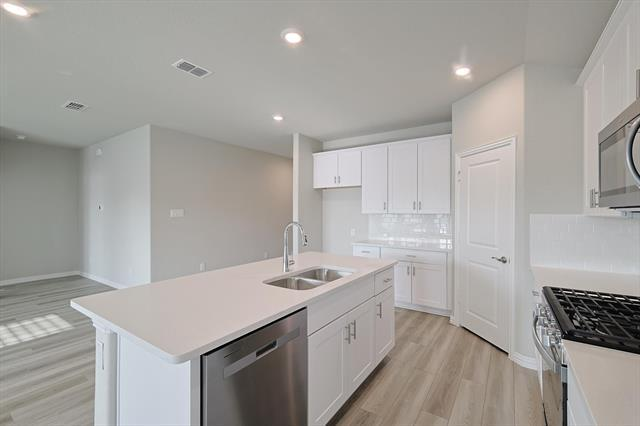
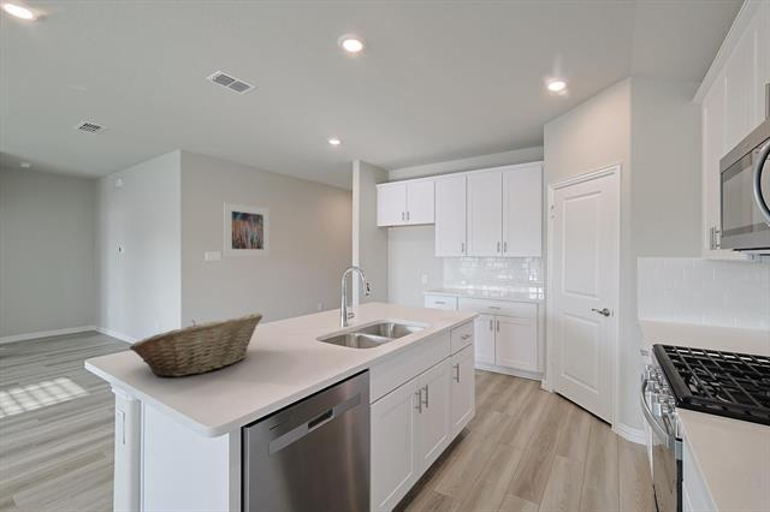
+ fruit basket [129,312,263,379]
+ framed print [223,201,271,258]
